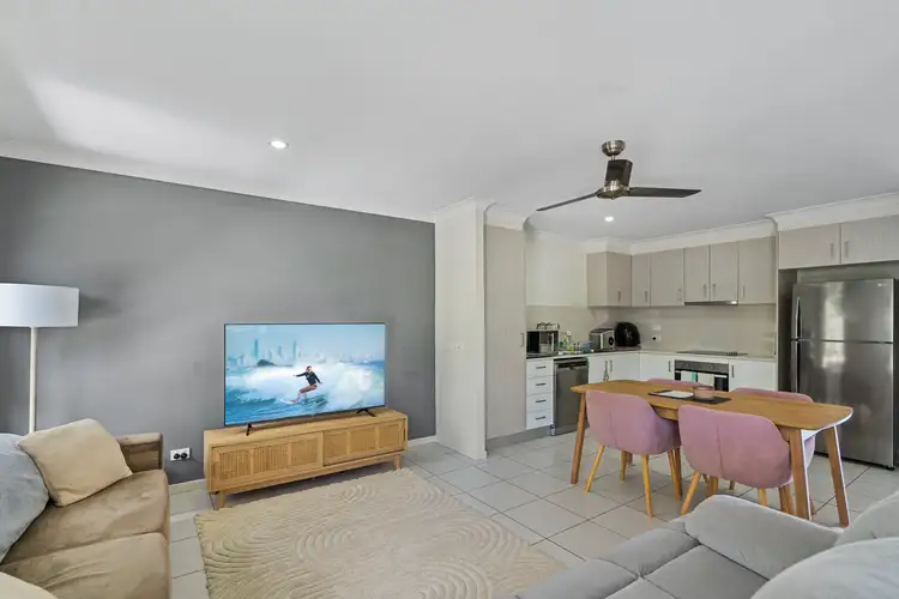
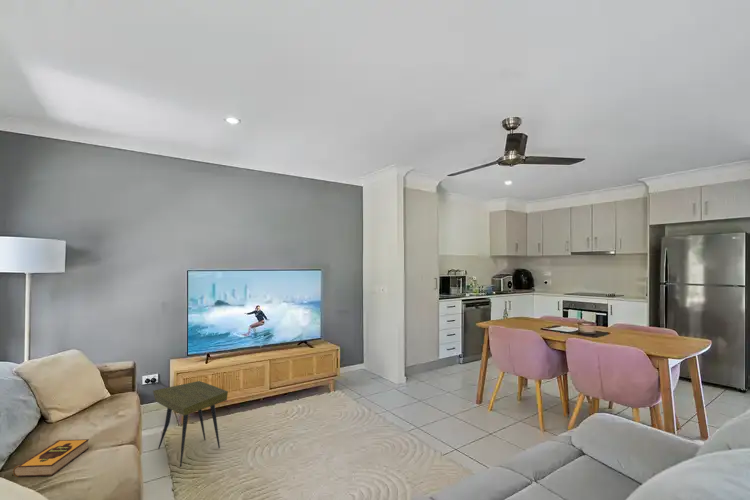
+ side table [152,380,229,468]
+ hardback book [12,438,90,478]
